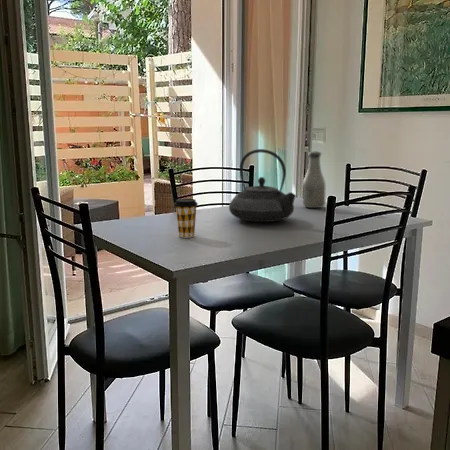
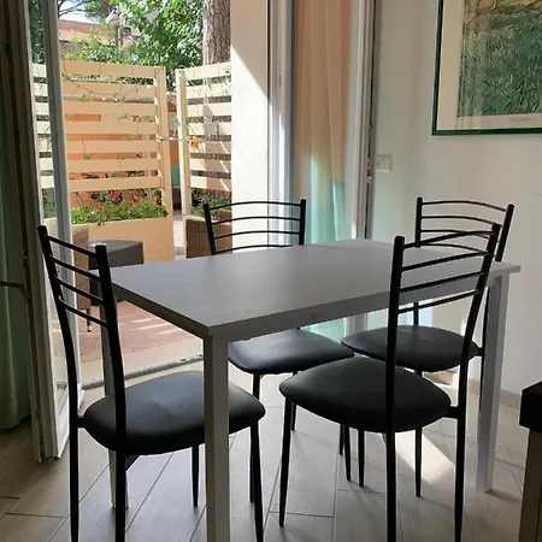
- coffee cup [173,198,199,239]
- teapot [228,148,297,223]
- bottle [302,150,327,209]
